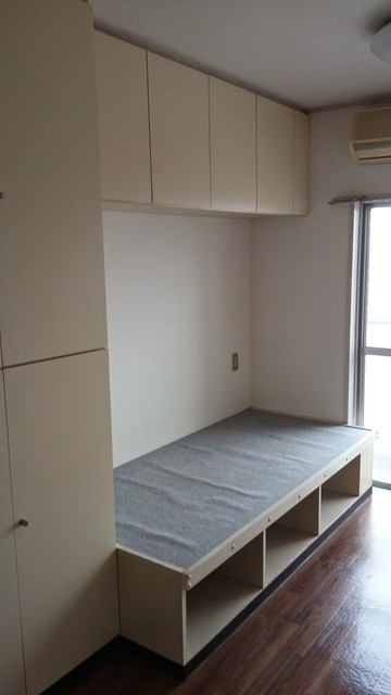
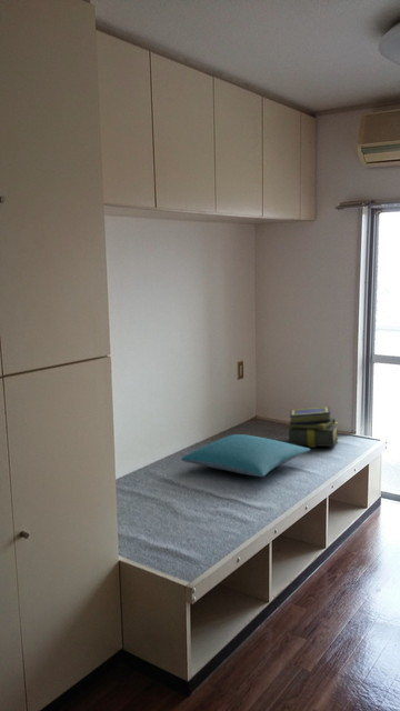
+ stack of books [286,405,340,449]
+ pillow [180,433,311,478]
